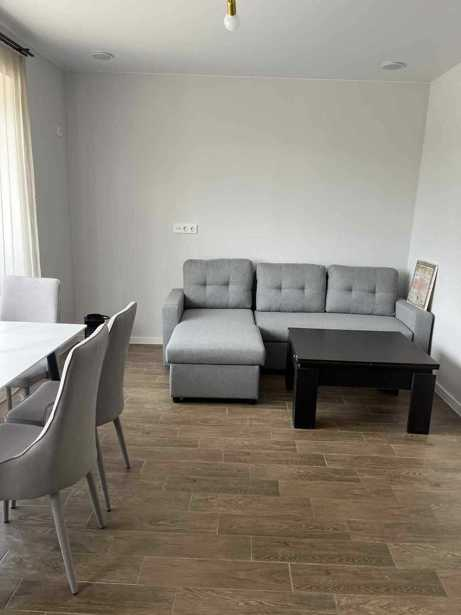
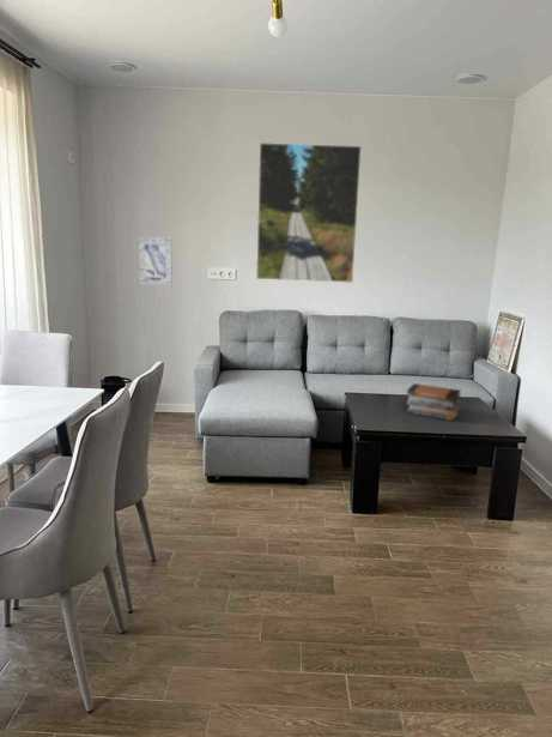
+ book stack [406,382,462,422]
+ wall art [138,236,174,288]
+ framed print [255,141,363,284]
